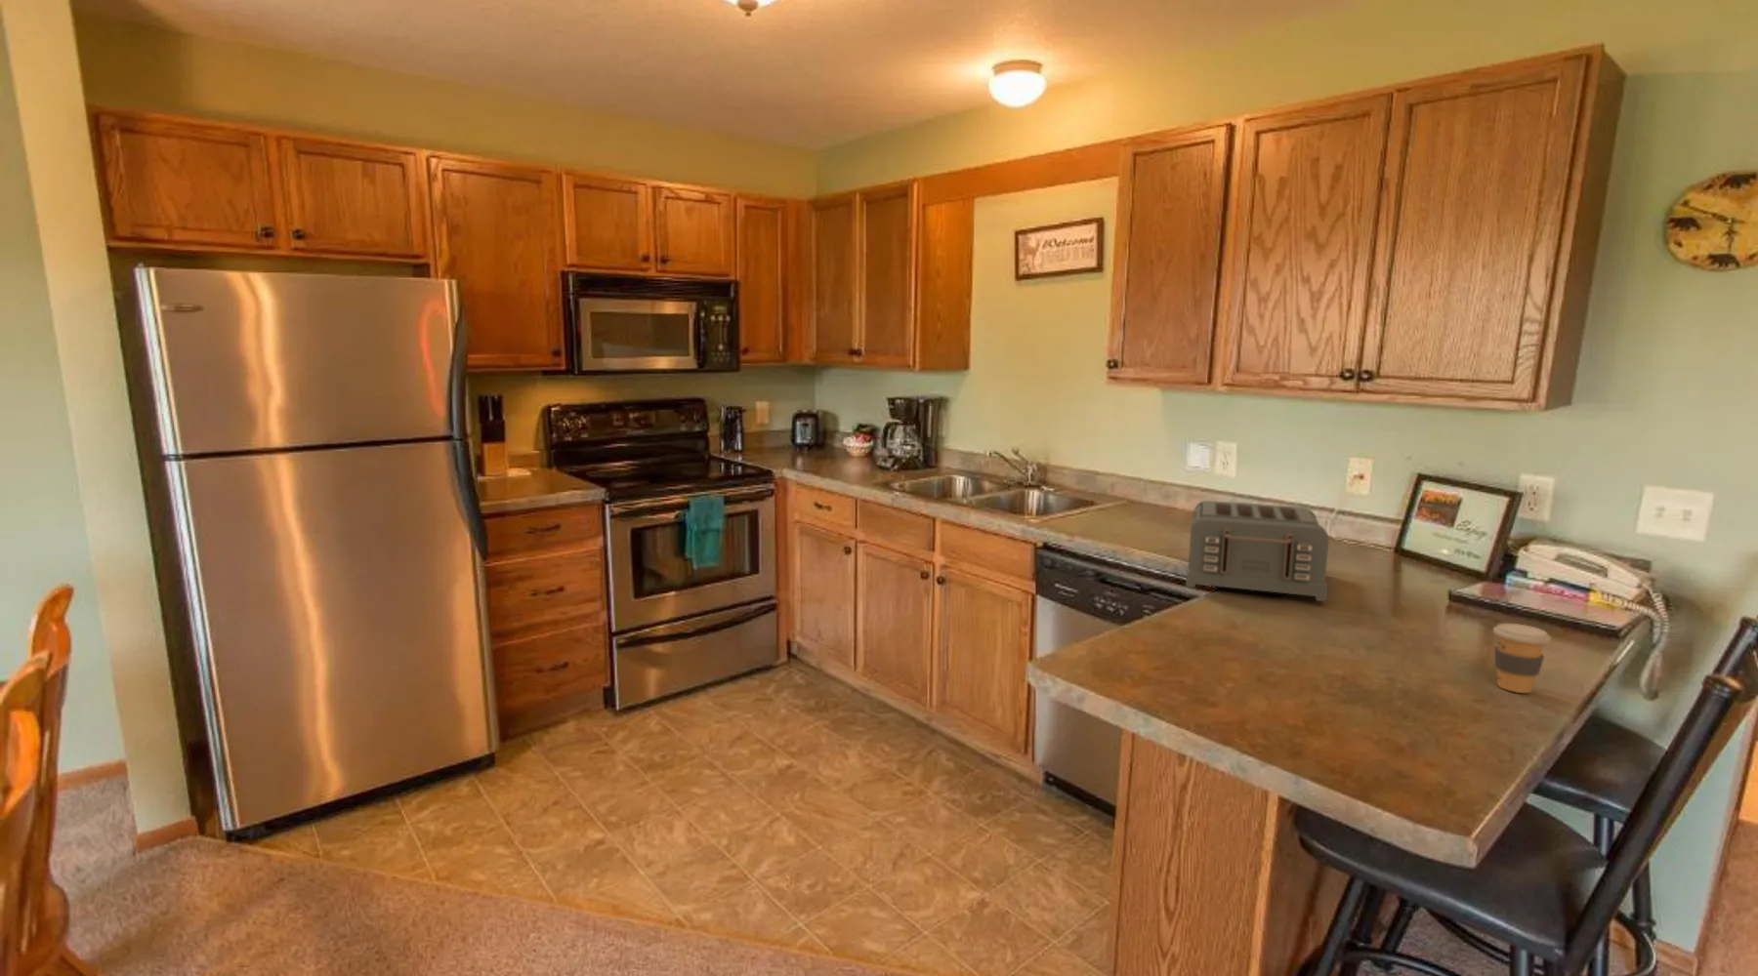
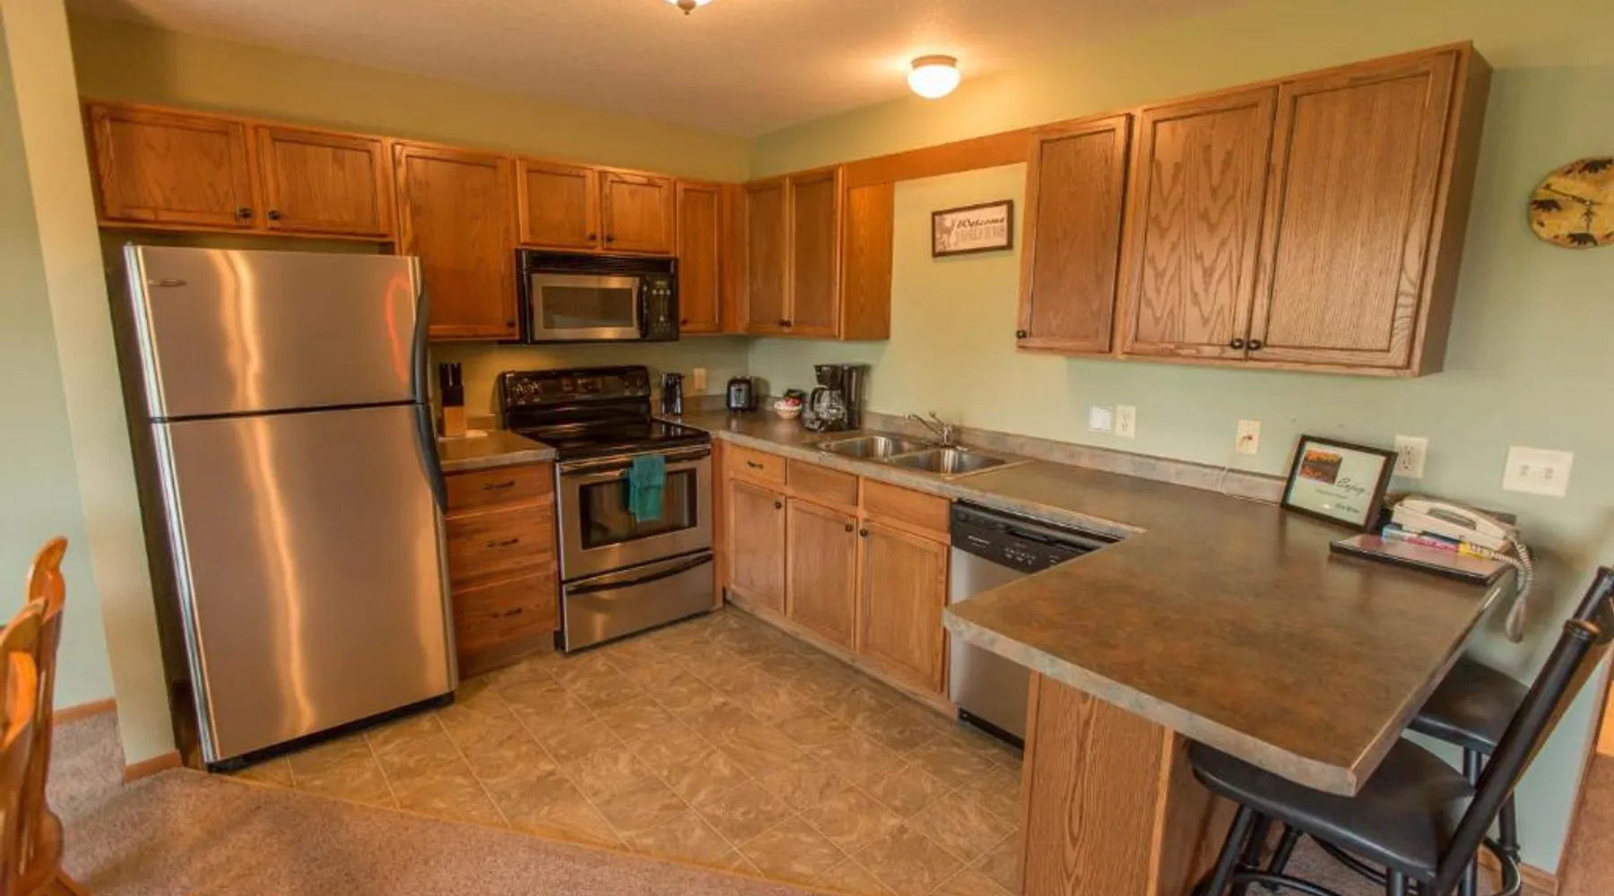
- toaster [1184,500,1330,602]
- coffee cup [1492,623,1552,694]
